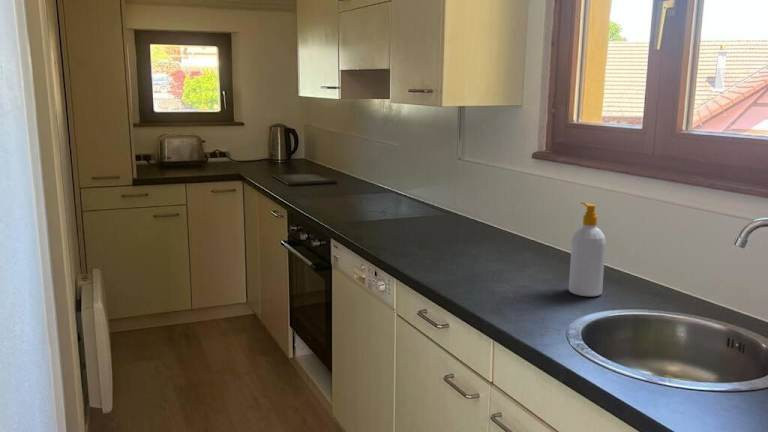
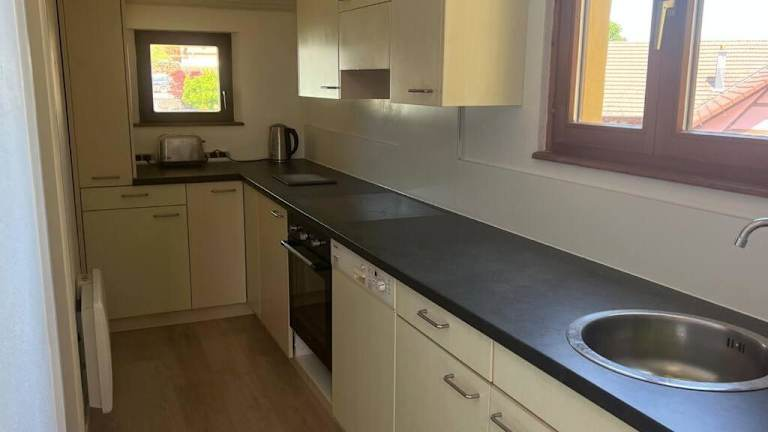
- soap bottle [568,201,607,297]
